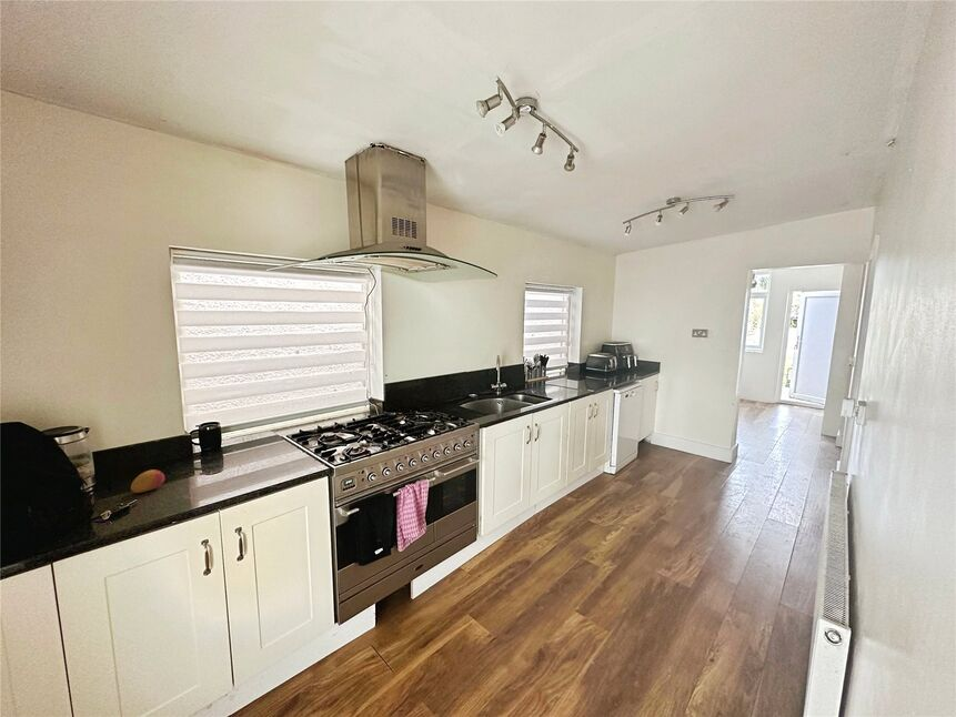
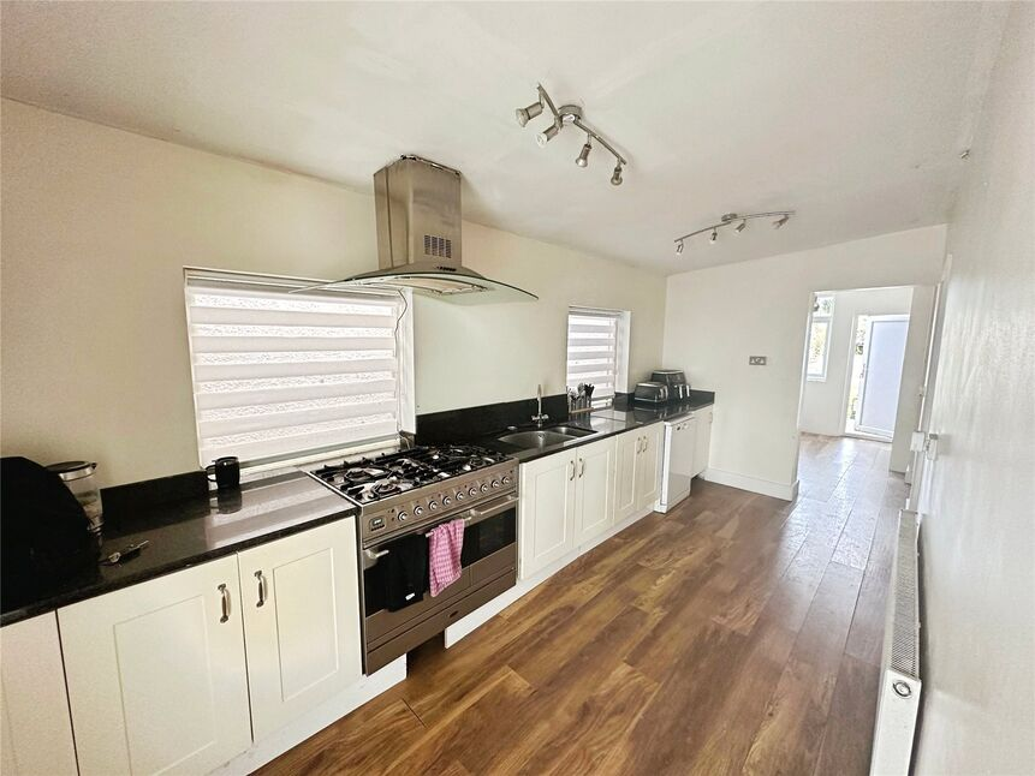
- fruit [130,468,165,494]
